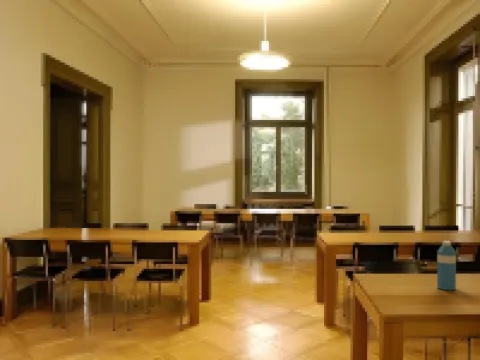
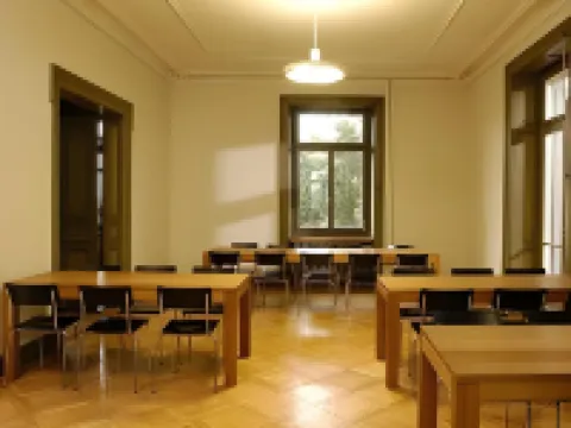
- water bottle [436,240,457,291]
